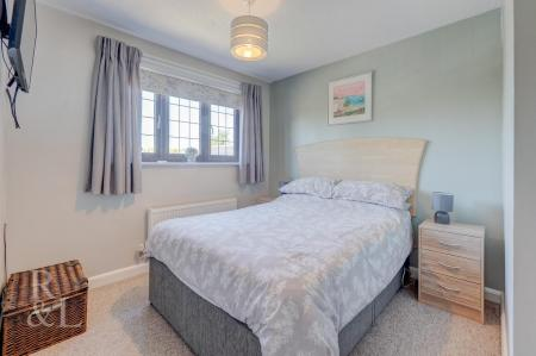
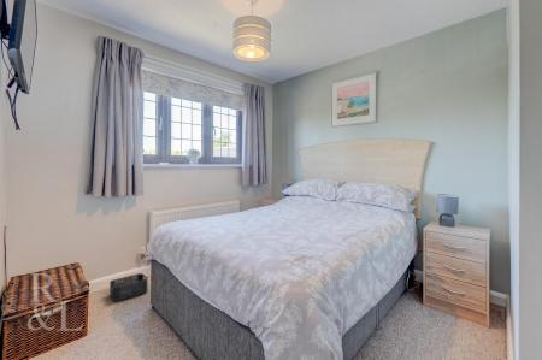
+ storage bin [108,272,148,302]
